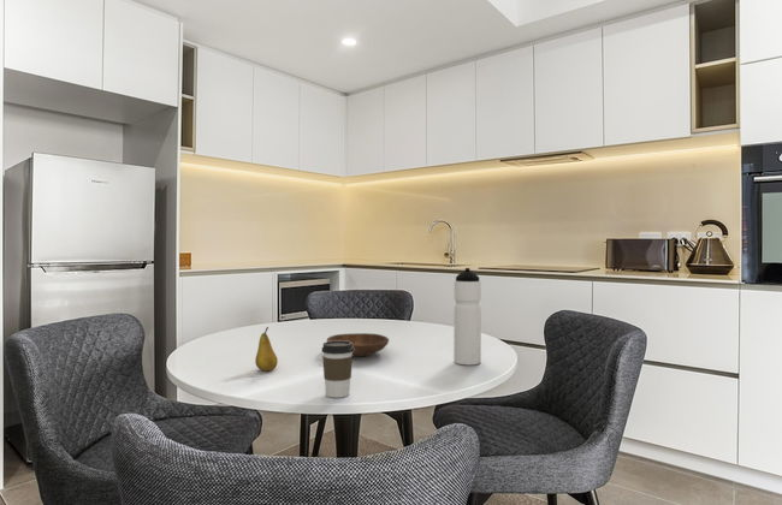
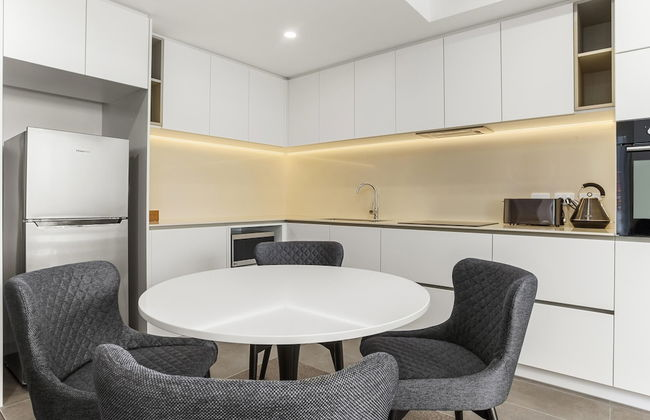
- coffee cup [321,340,354,399]
- bowl [326,332,390,358]
- fruit [254,326,279,372]
- water bottle [452,267,482,366]
